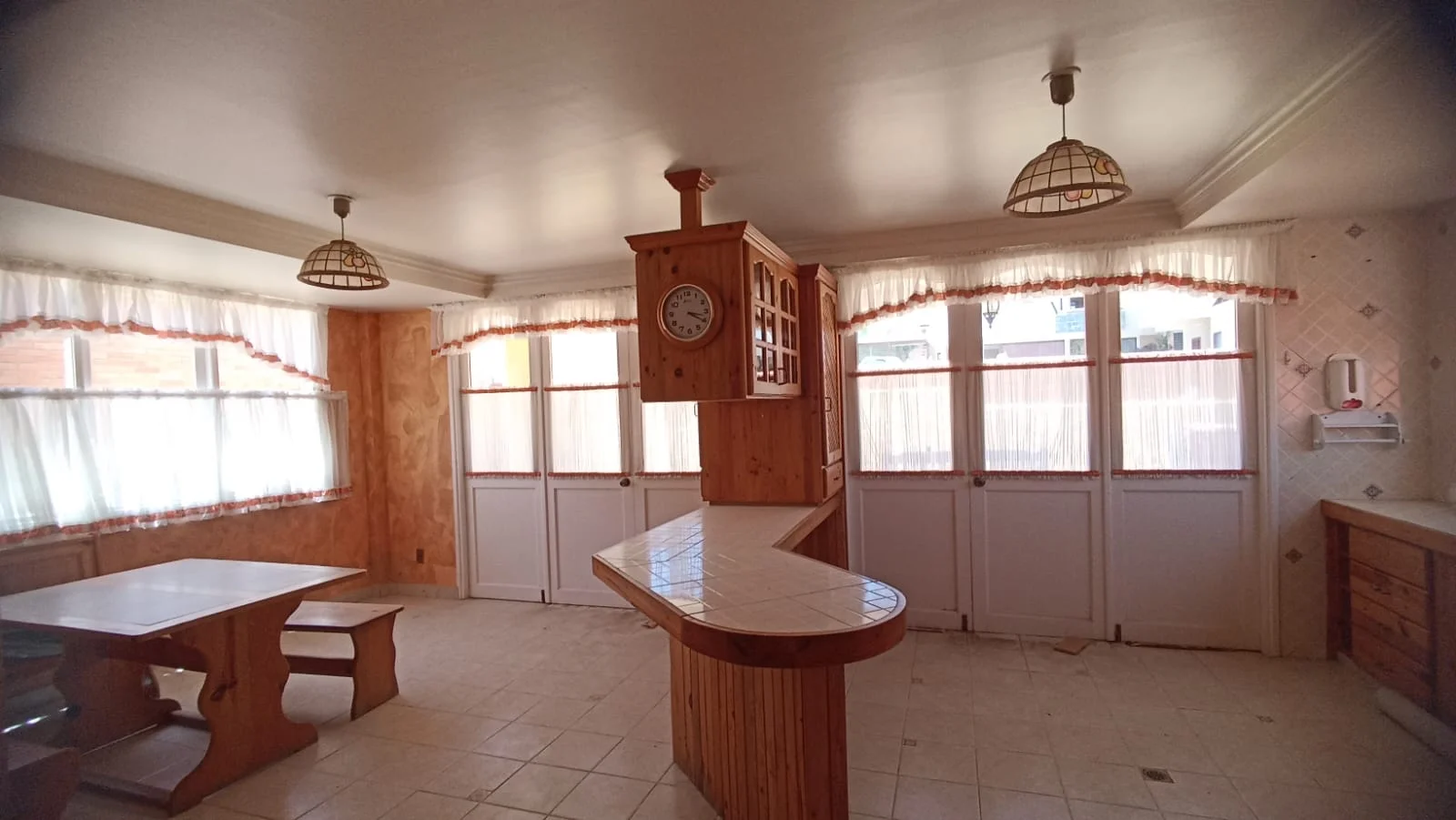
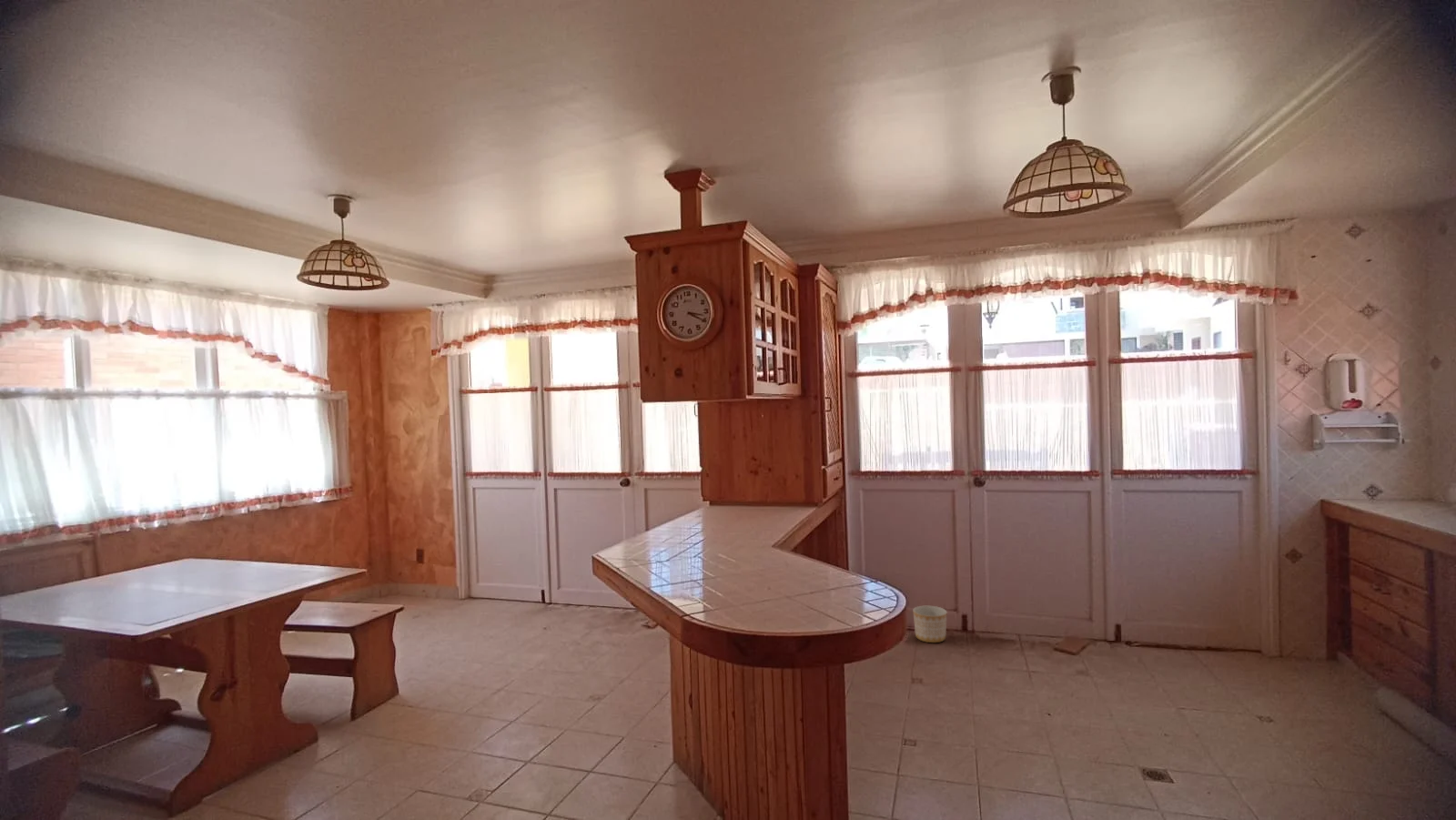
+ planter [912,605,948,643]
